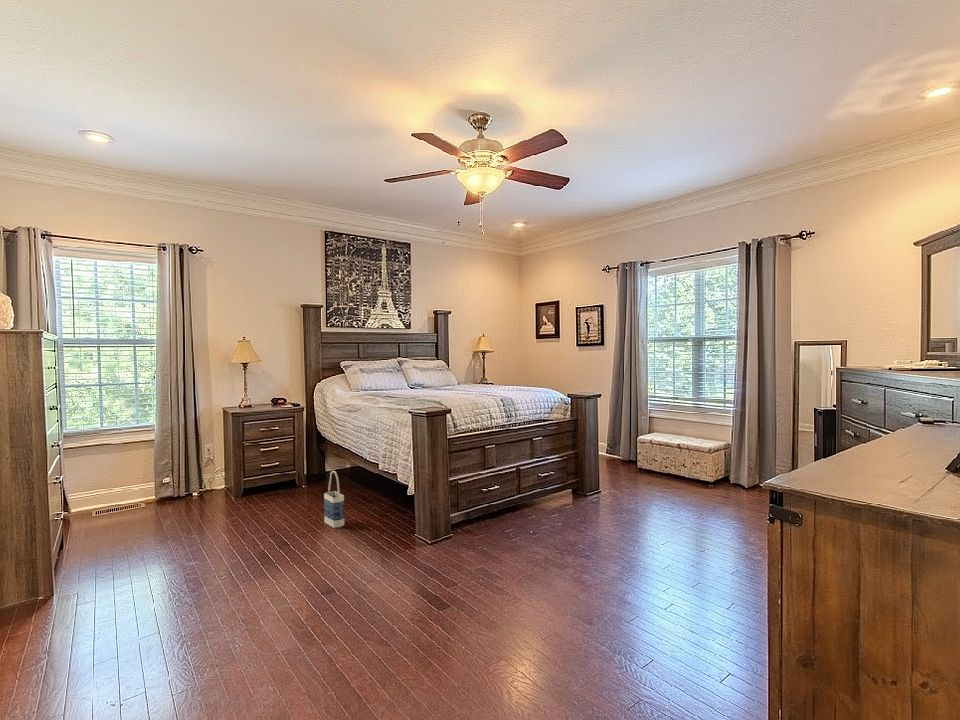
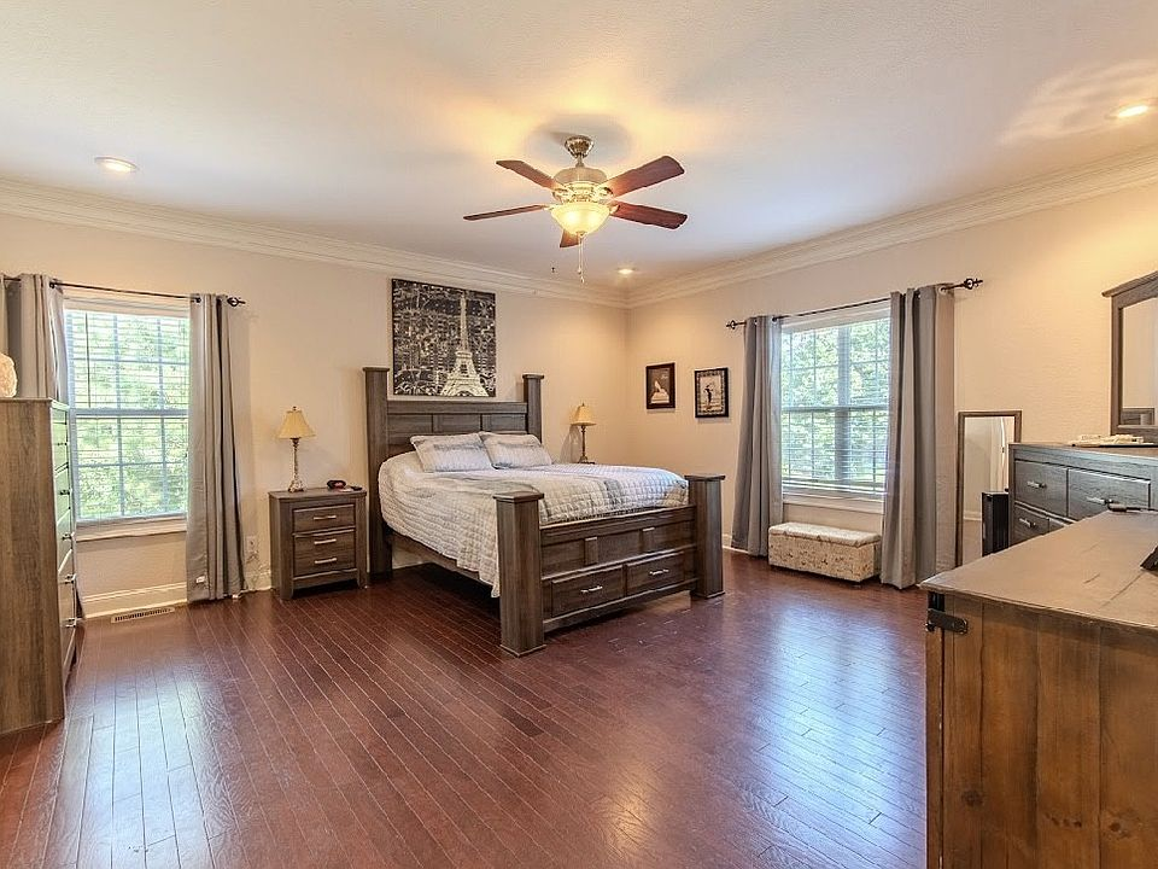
- bag [323,470,345,529]
